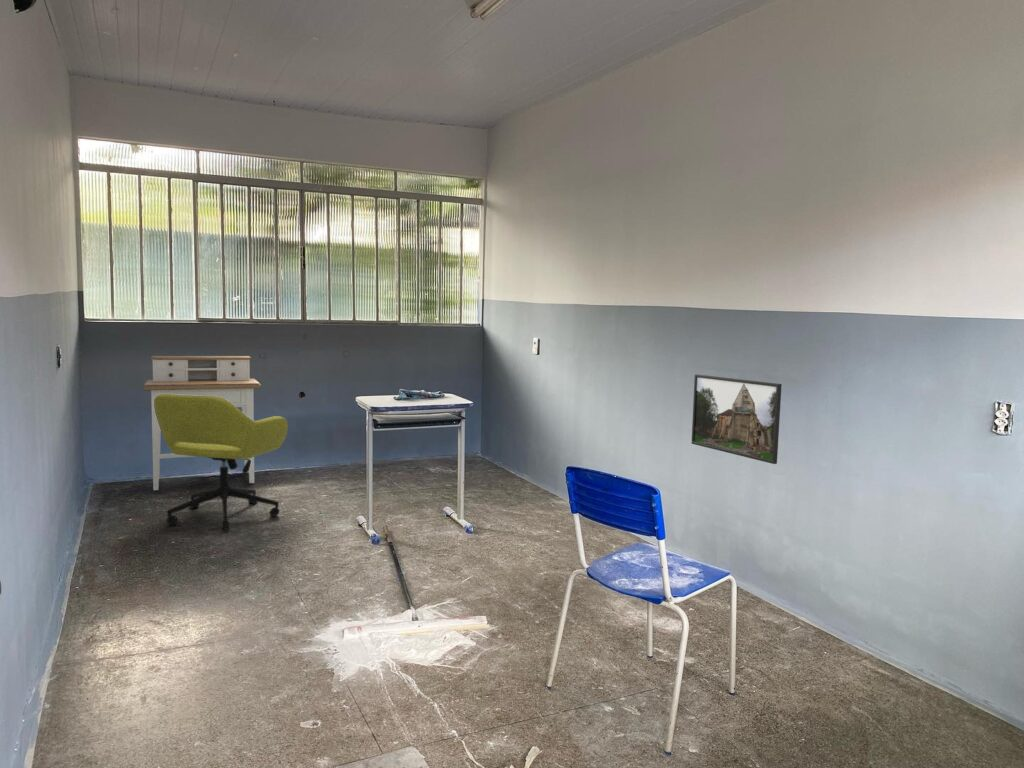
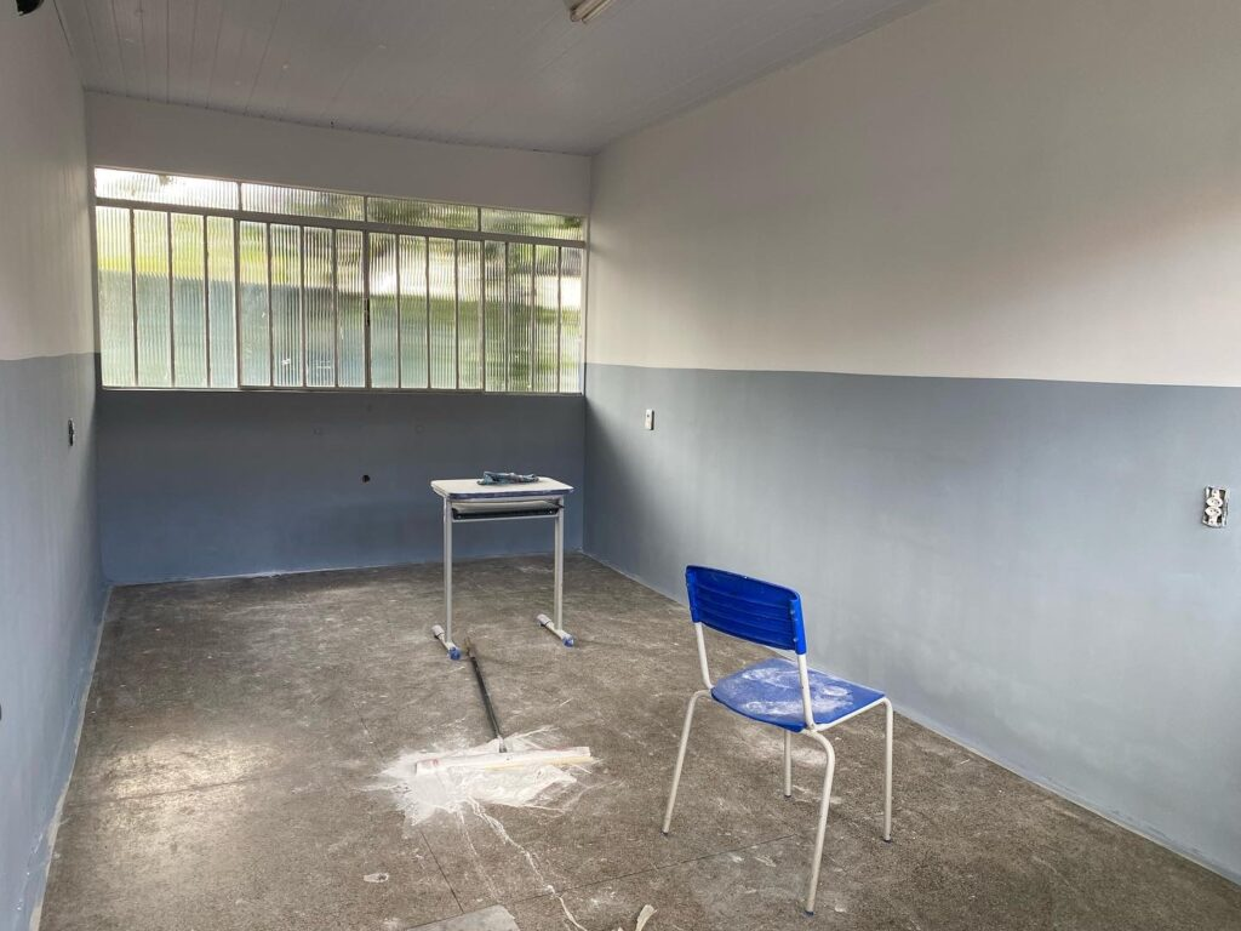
- desk [142,355,262,491]
- office chair [154,394,289,531]
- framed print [691,373,783,465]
